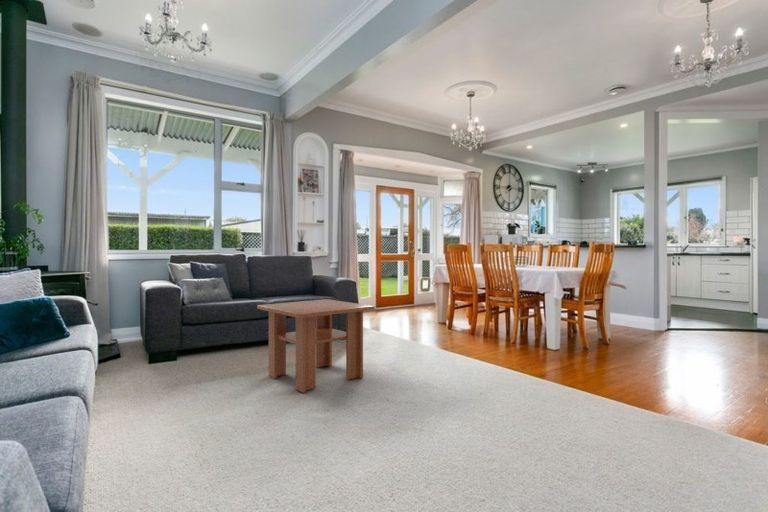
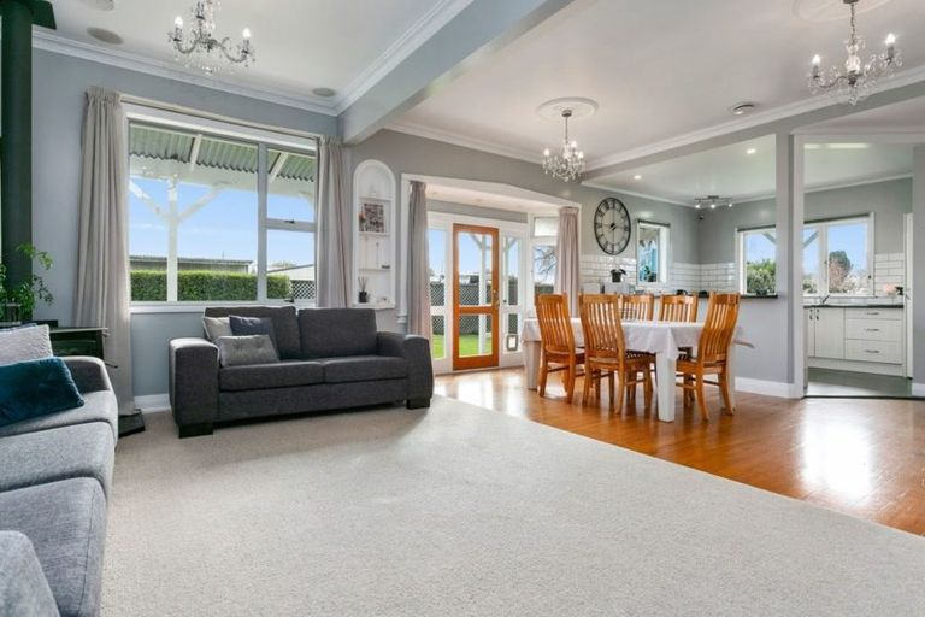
- coffee table [256,298,376,394]
